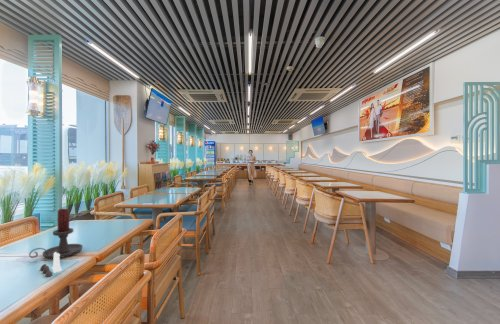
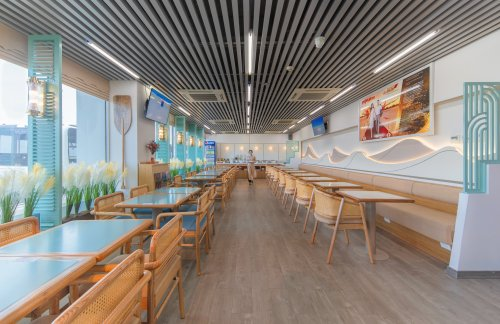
- salt and pepper shaker set [39,252,63,278]
- candle holder [28,208,84,259]
